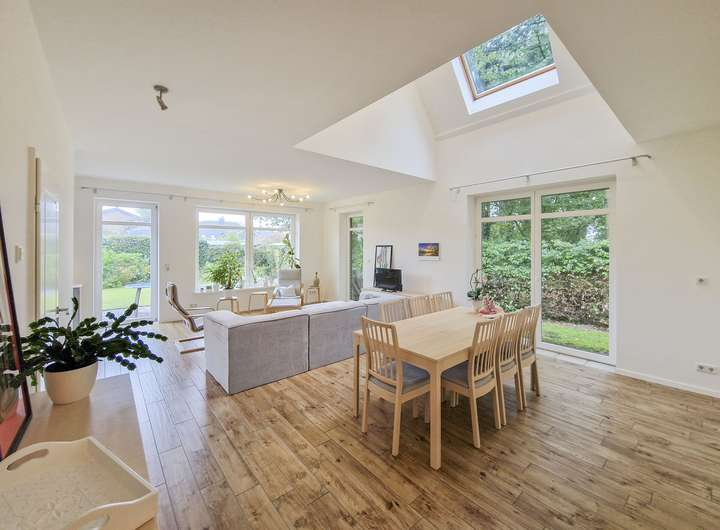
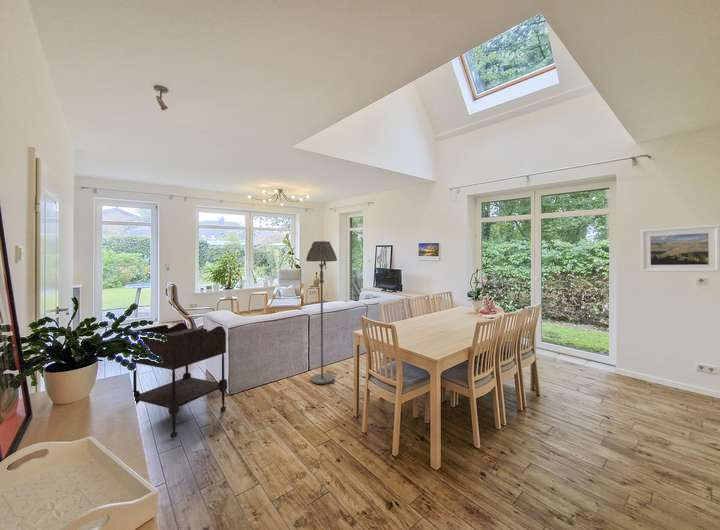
+ floor lamp [305,240,338,385]
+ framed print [640,224,720,273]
+ side table [130,322,228,439]
